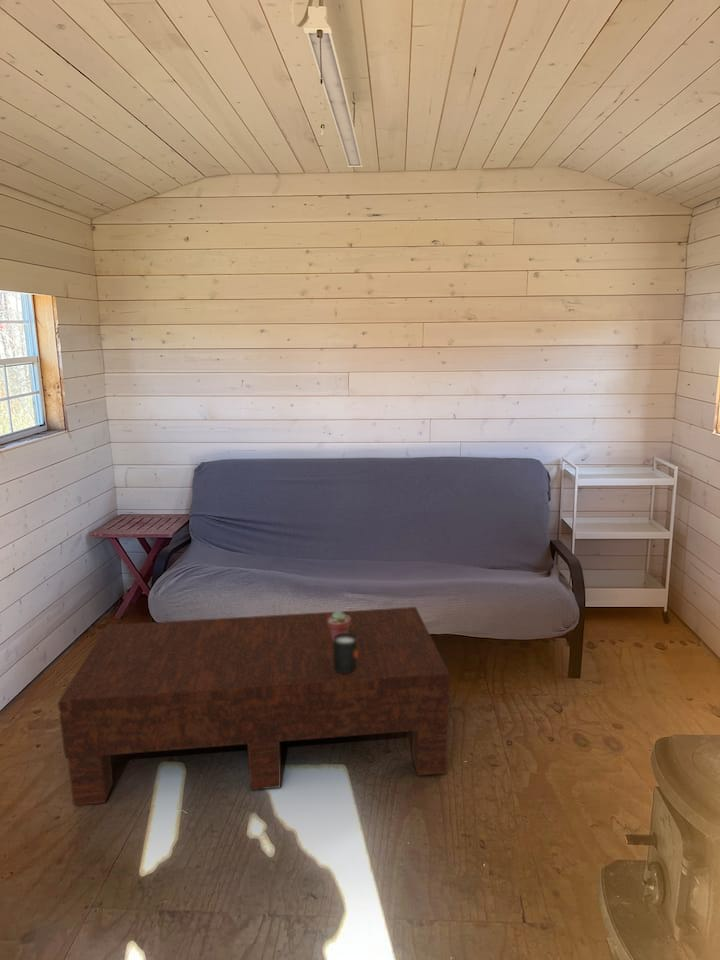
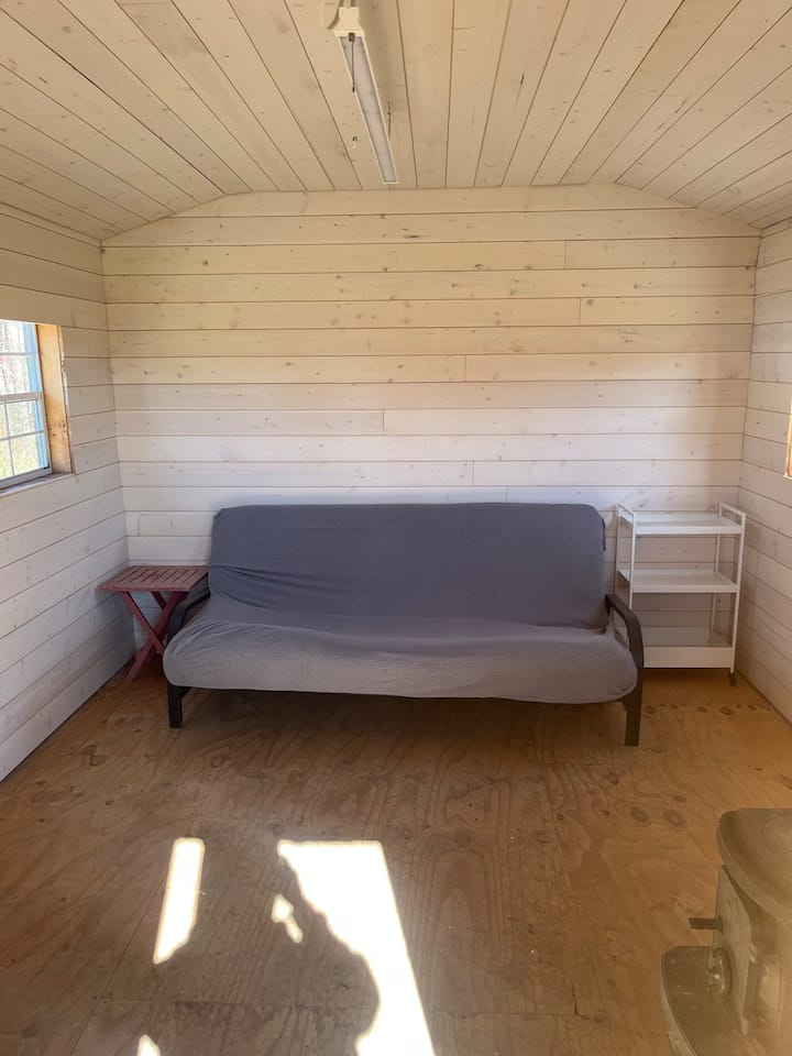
- coffee table [57,606,451,806]
- potted succulent [327,610,351,642]
- mug [334,633,357,673]
